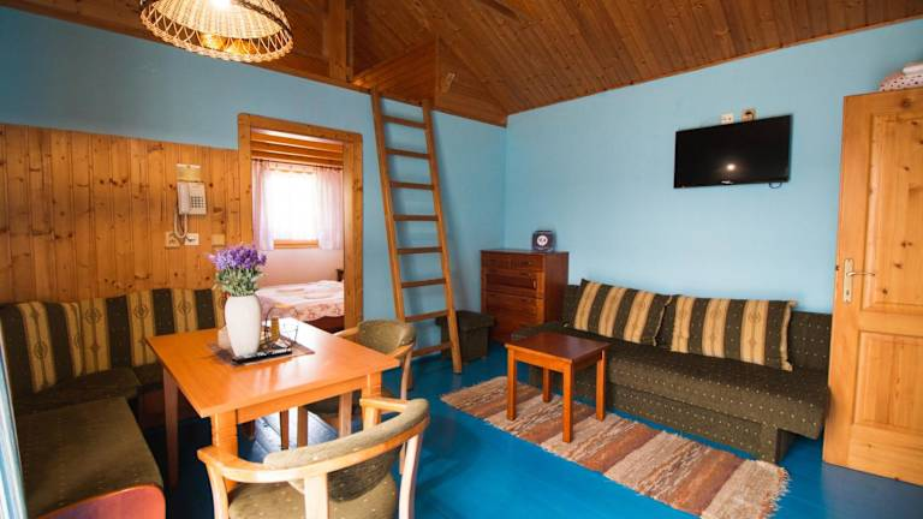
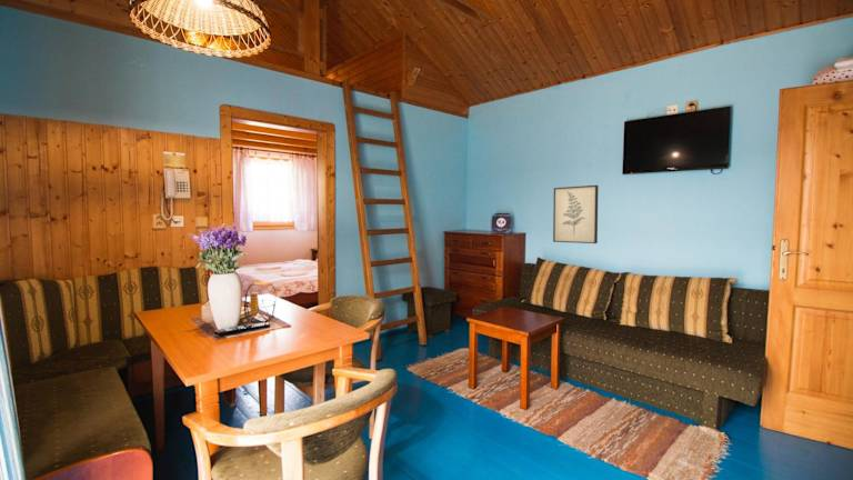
+ wall art [552,184,600,244]
